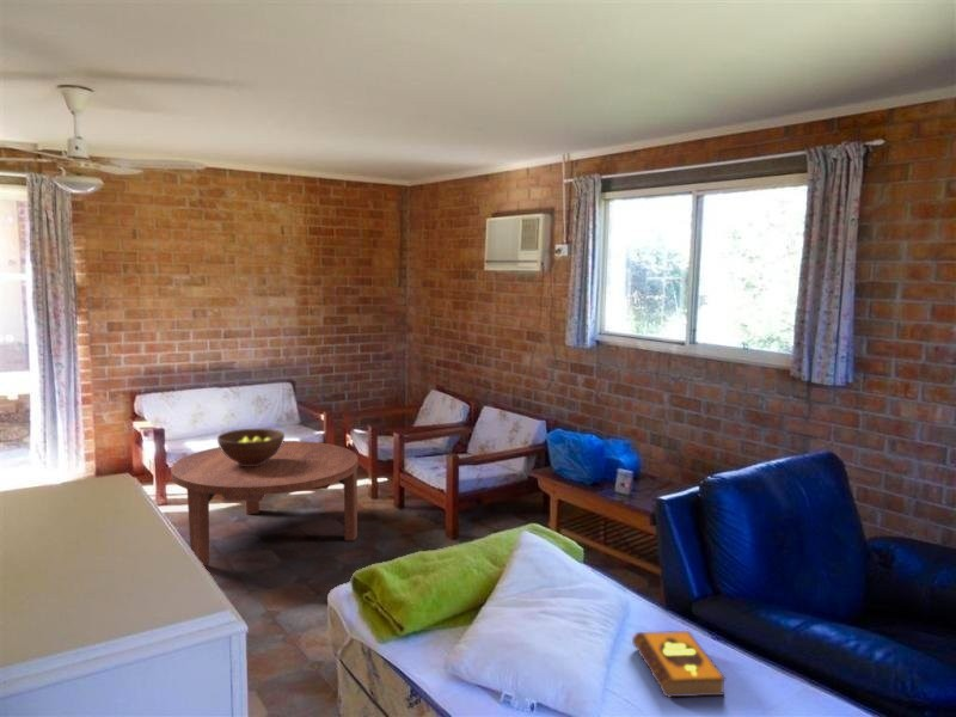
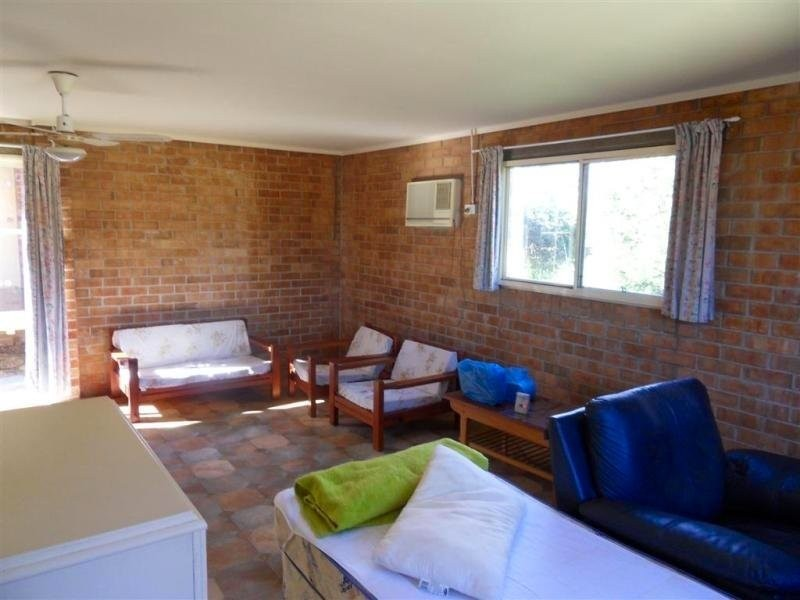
- fruit bowl [216,428,286,466]
- coffee table [170,440,360,568]
- hardback book [631,630,728,699]
